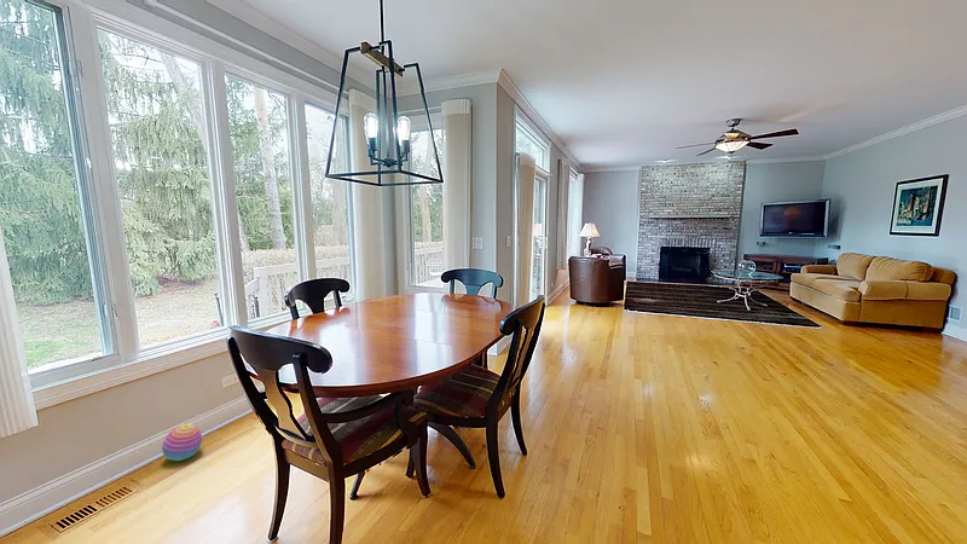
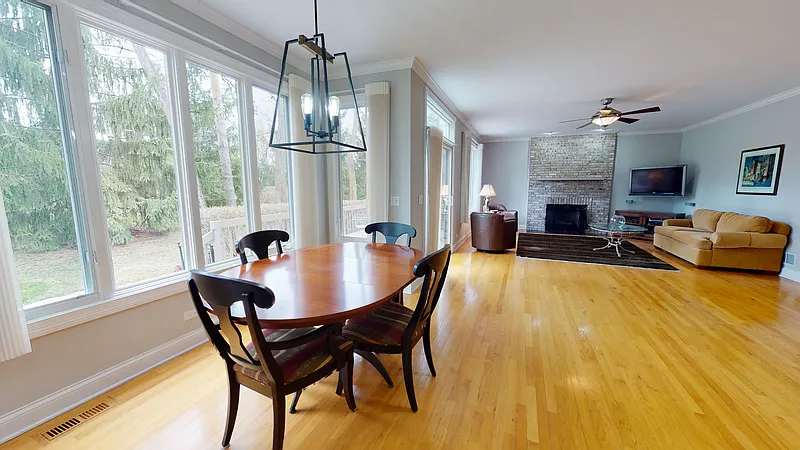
- stacking toy [161,422,203,462]
